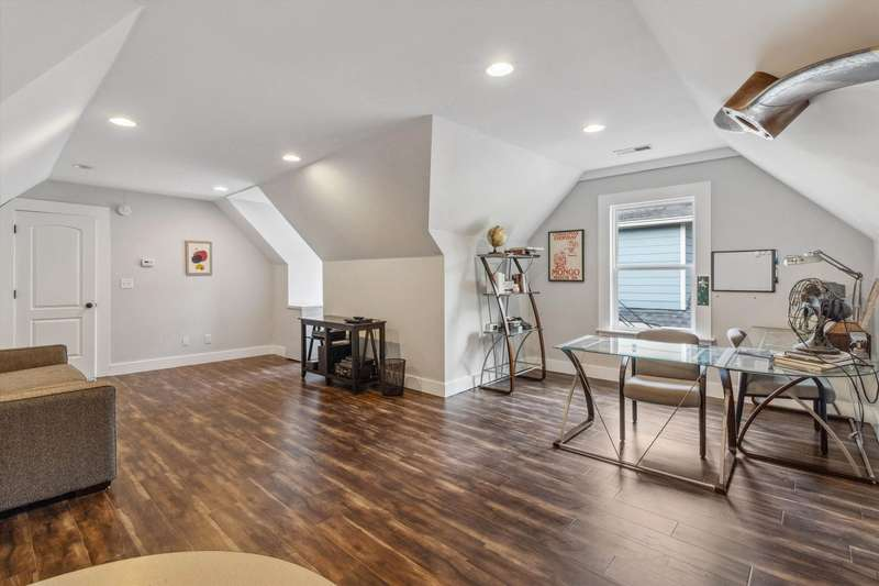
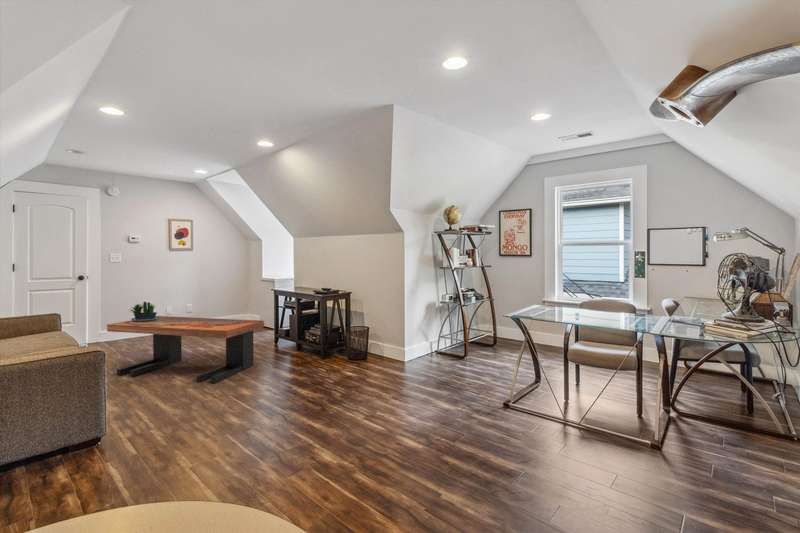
+ potted plant [129,301,159,321]
+ coffee table [106,315,265,384]
